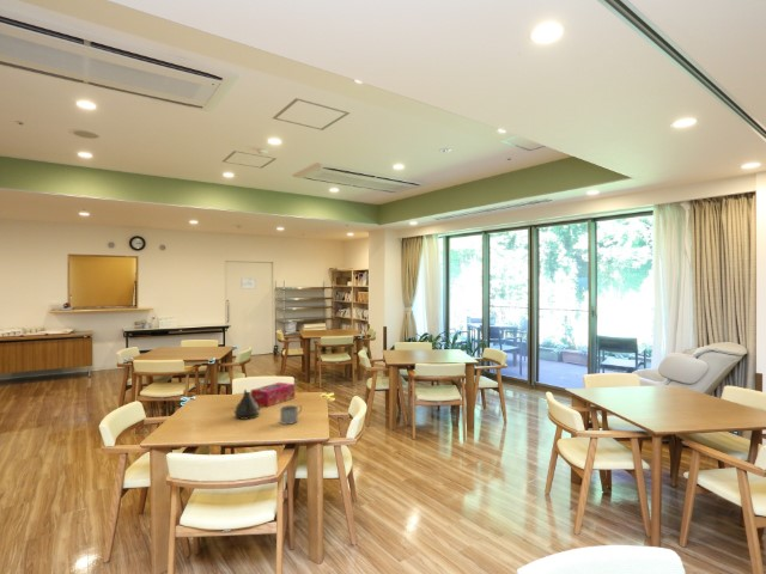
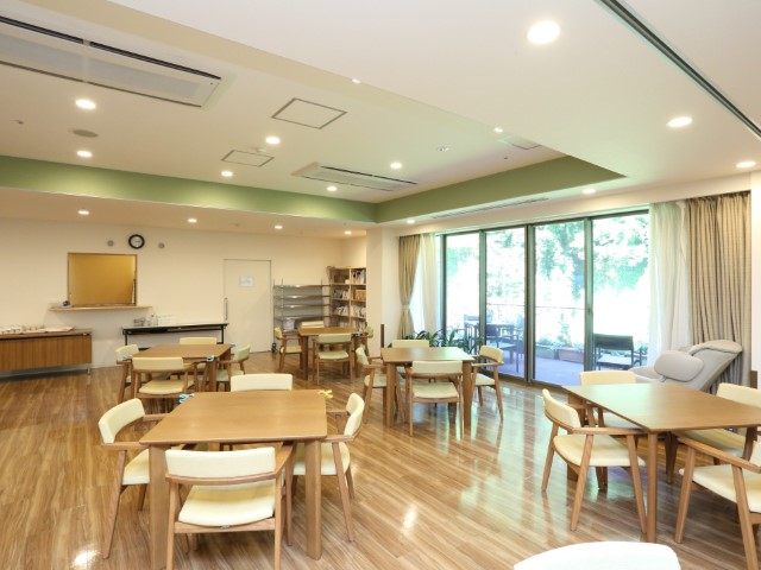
- teapot [233,389,261,421]
- mug [279,404,303,426]
- tissue box [250,381,296,408]
